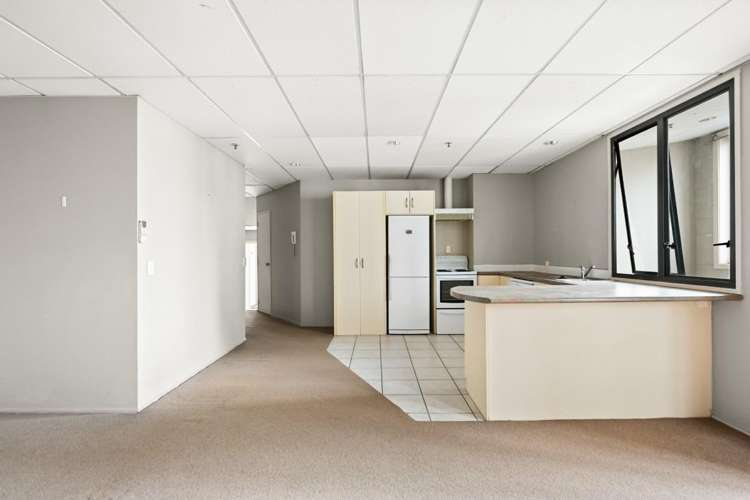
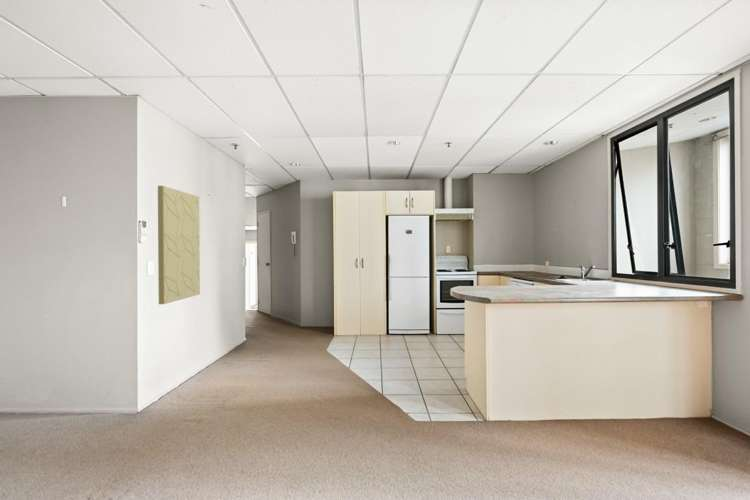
+ wall panel [157,185,201,305]
